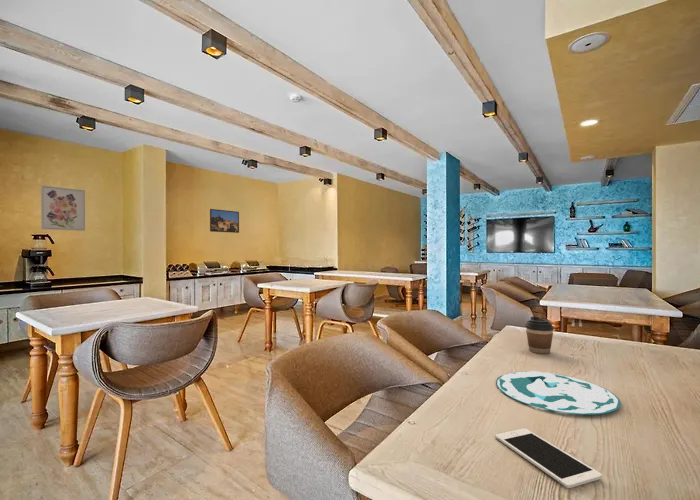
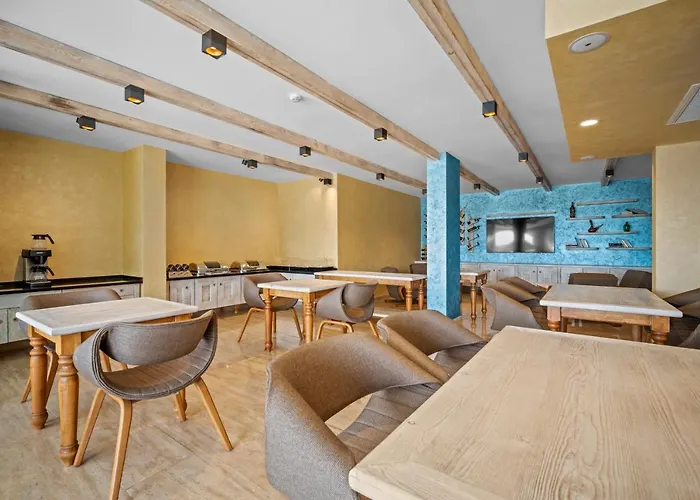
- wall art [40,185,86,232]
- cell phone [494,428,603,489]
- coffee cup [524,316,555,355]
- plate [495,370,622,415]
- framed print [209,208,240,234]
